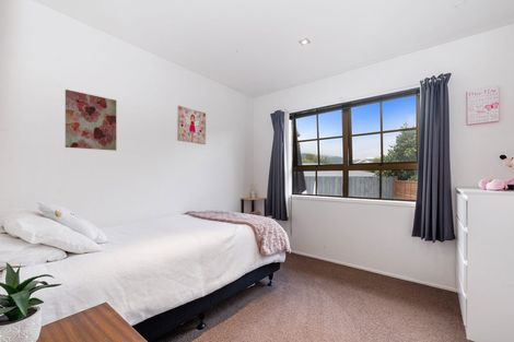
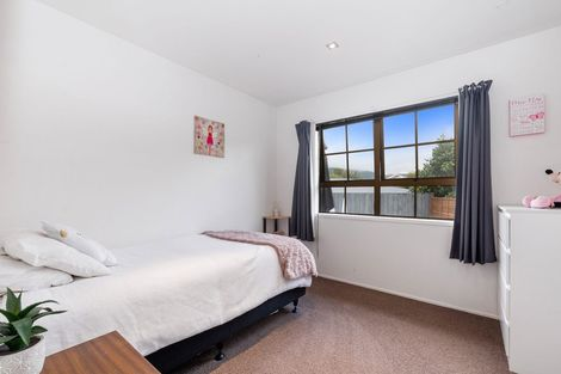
- wall art [65,89,117,152]
